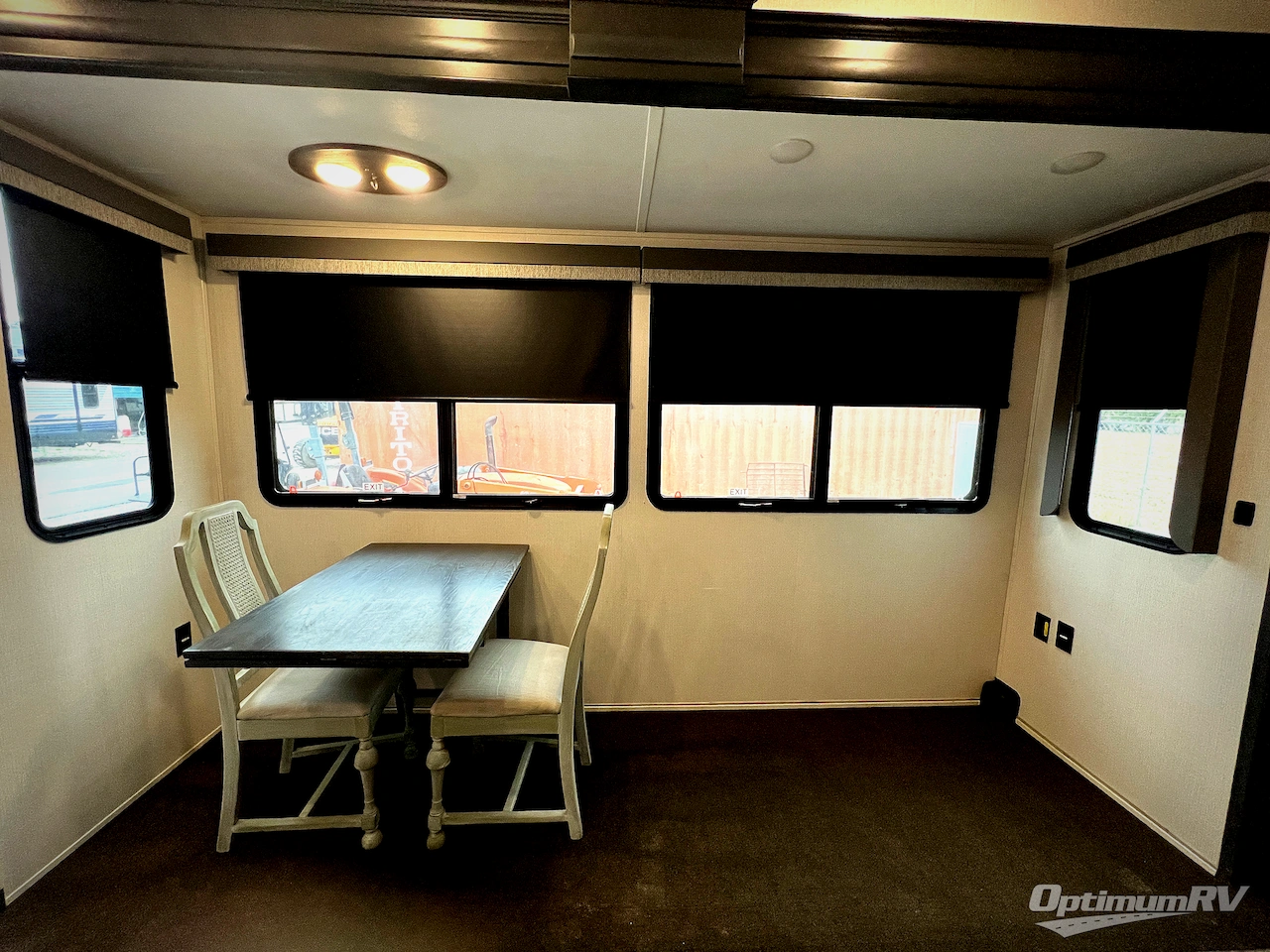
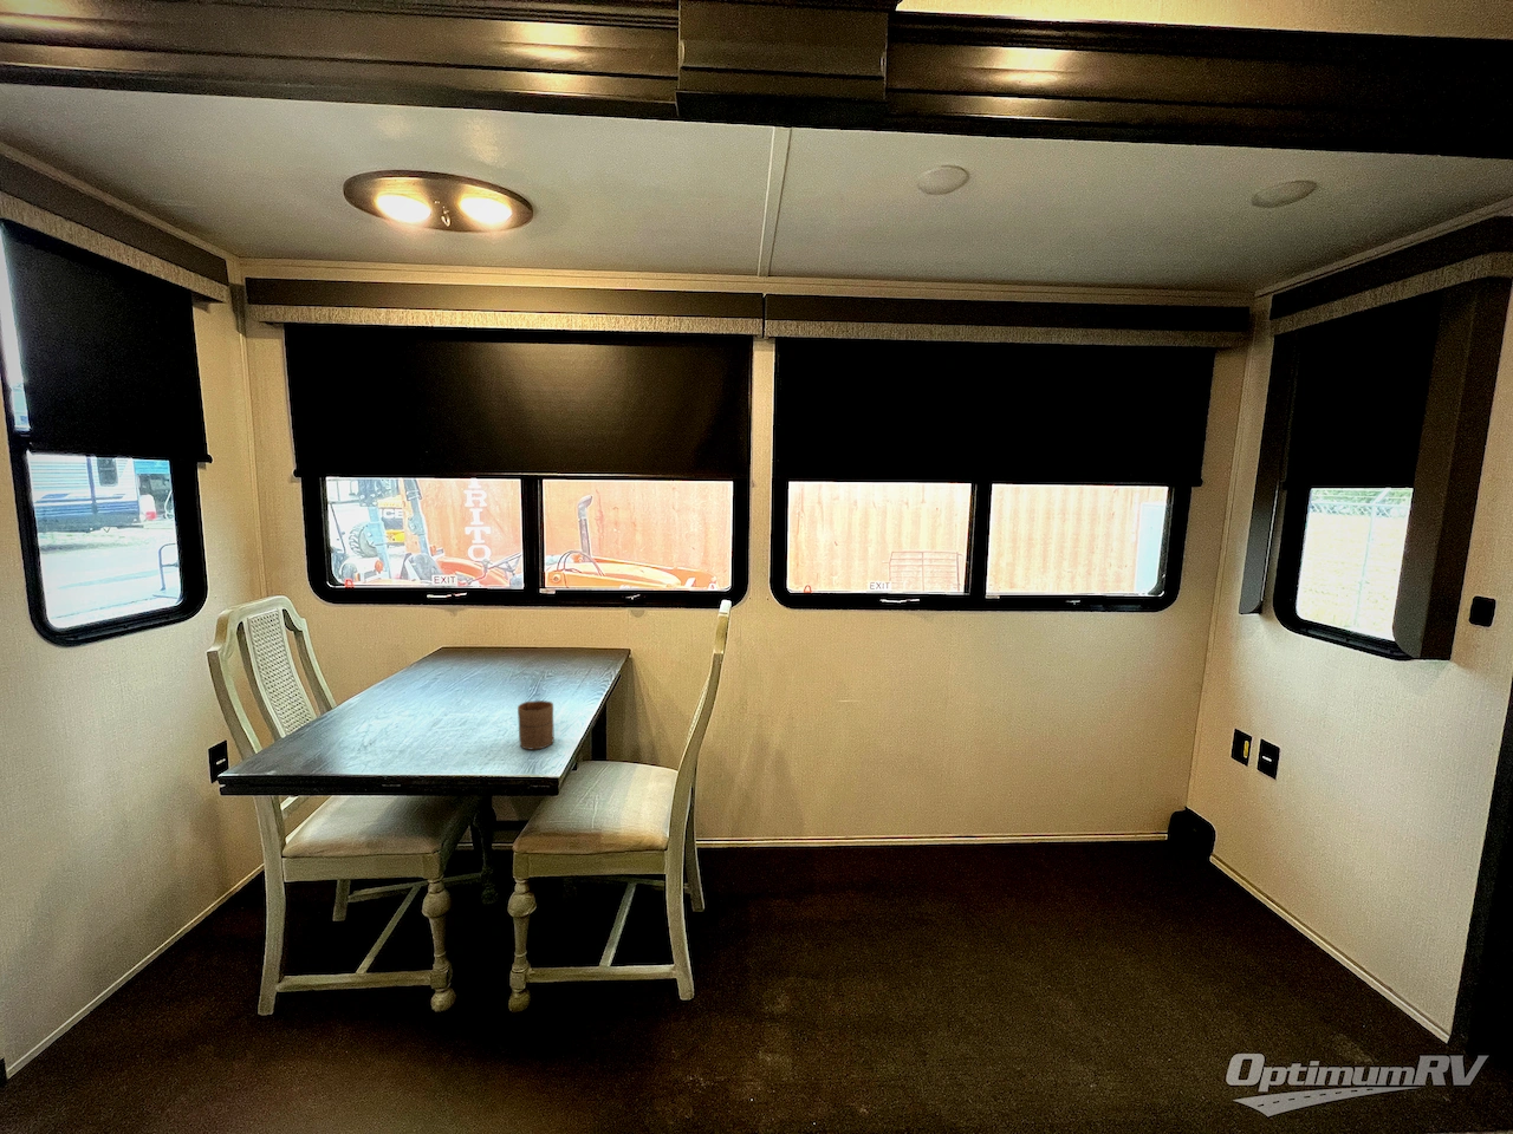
+ cup [517,699,554,750]
